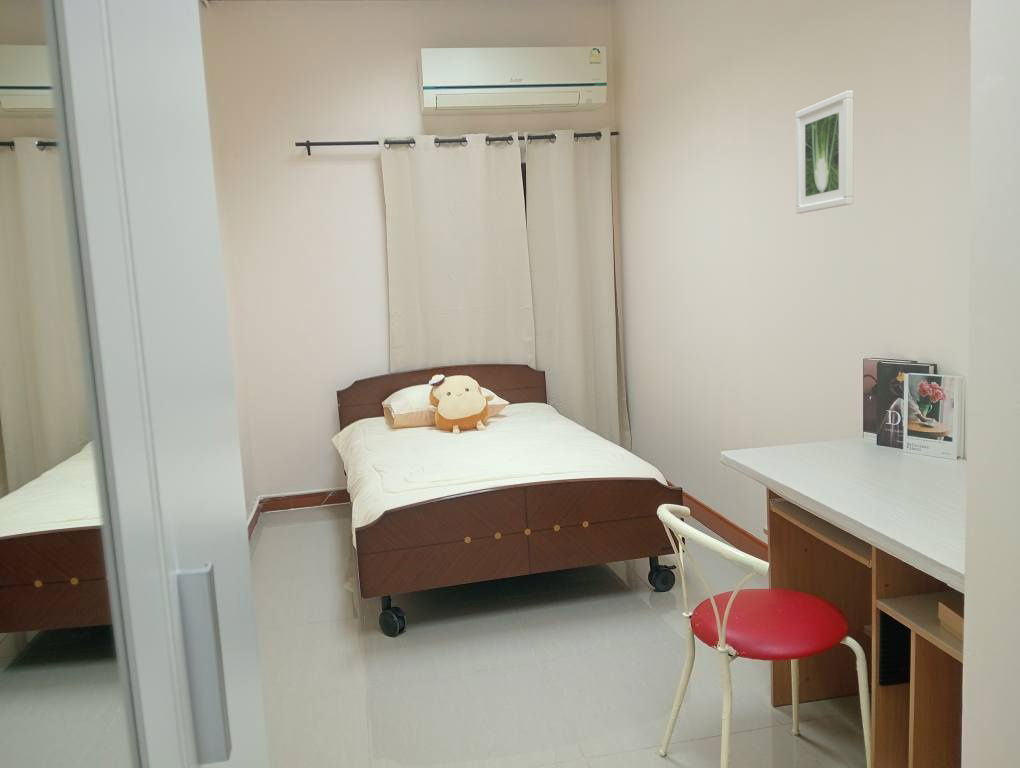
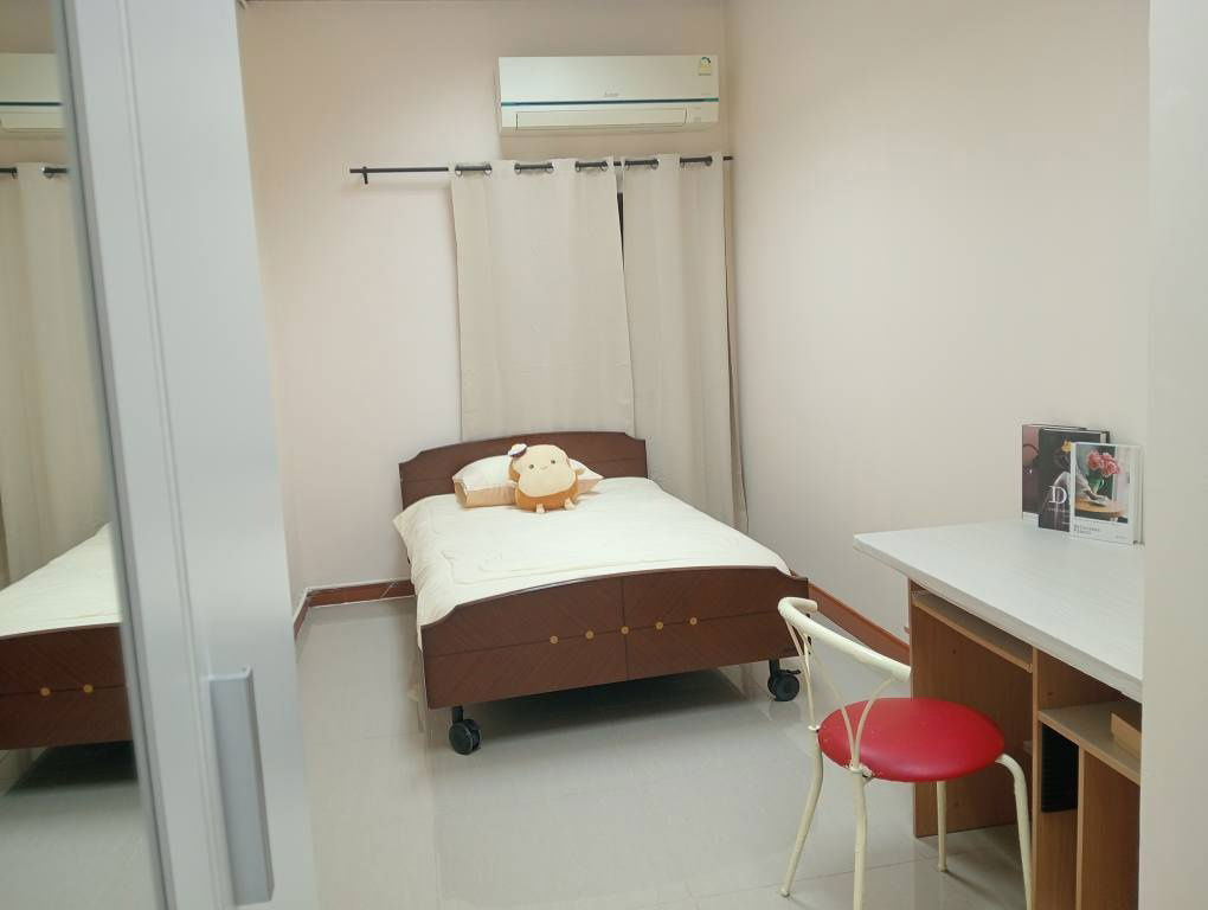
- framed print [794,90,854,215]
